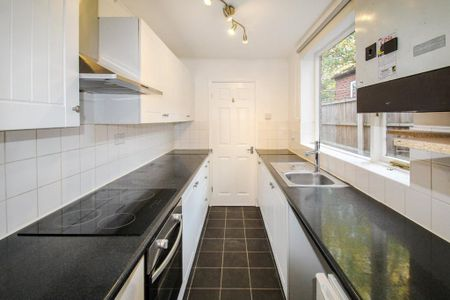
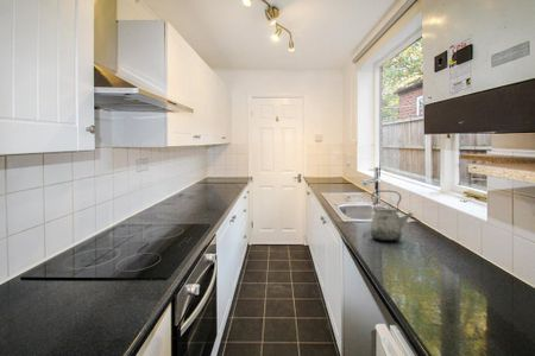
+ kettle [370,190,414,242]
